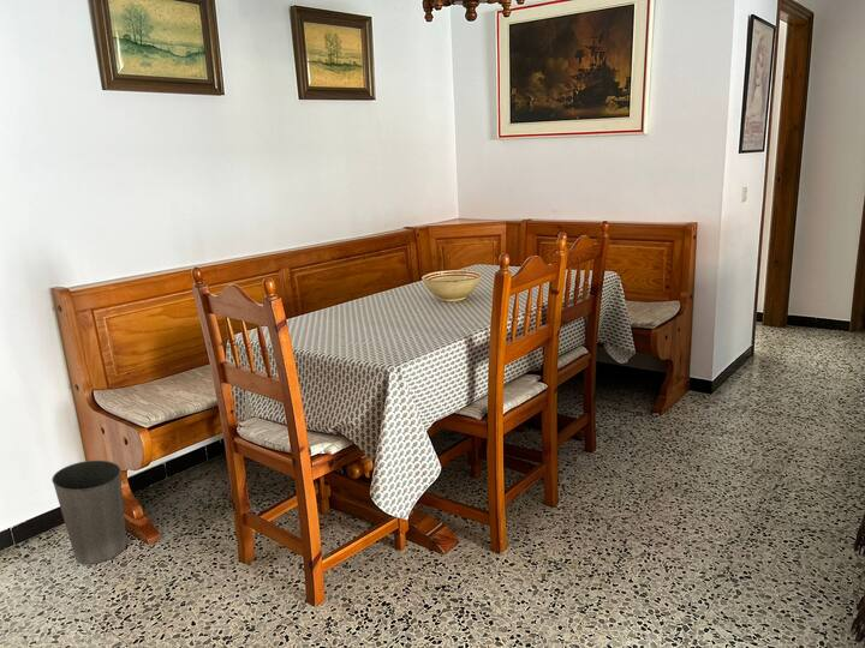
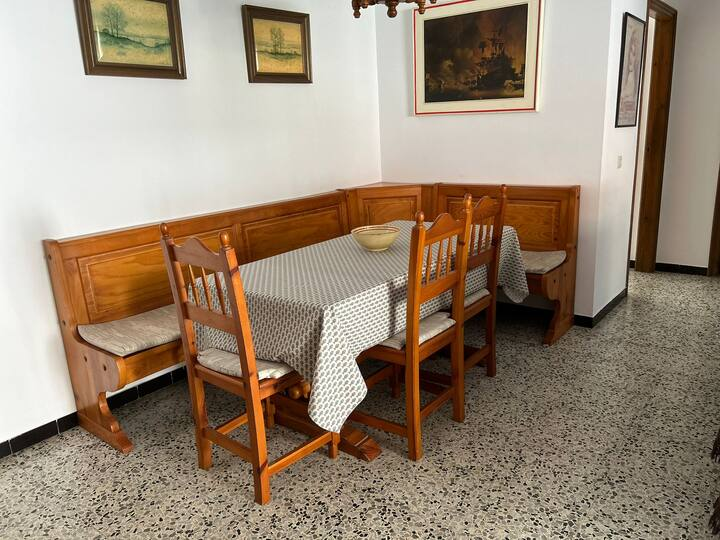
- waste basket [50,460,127,565]
